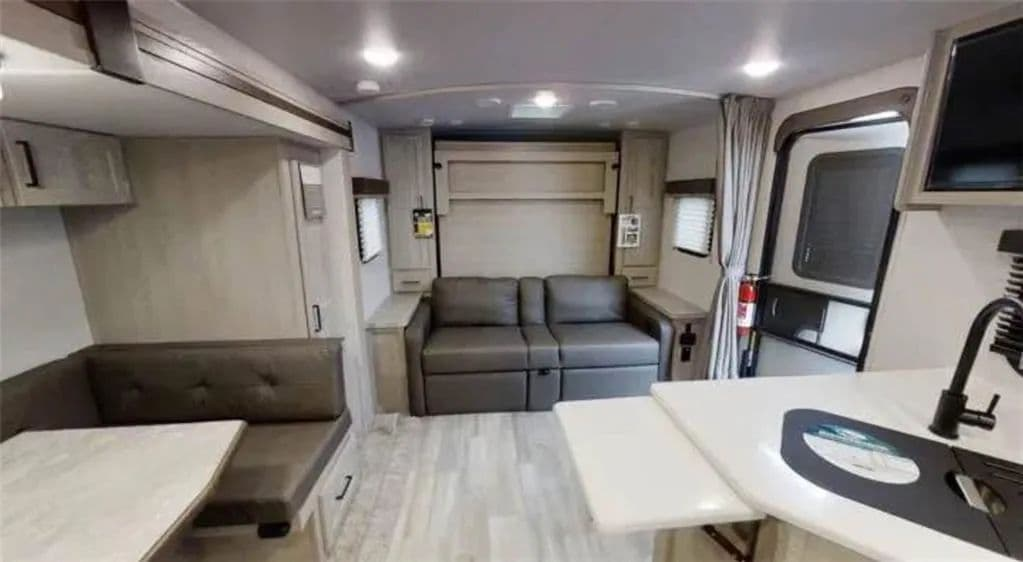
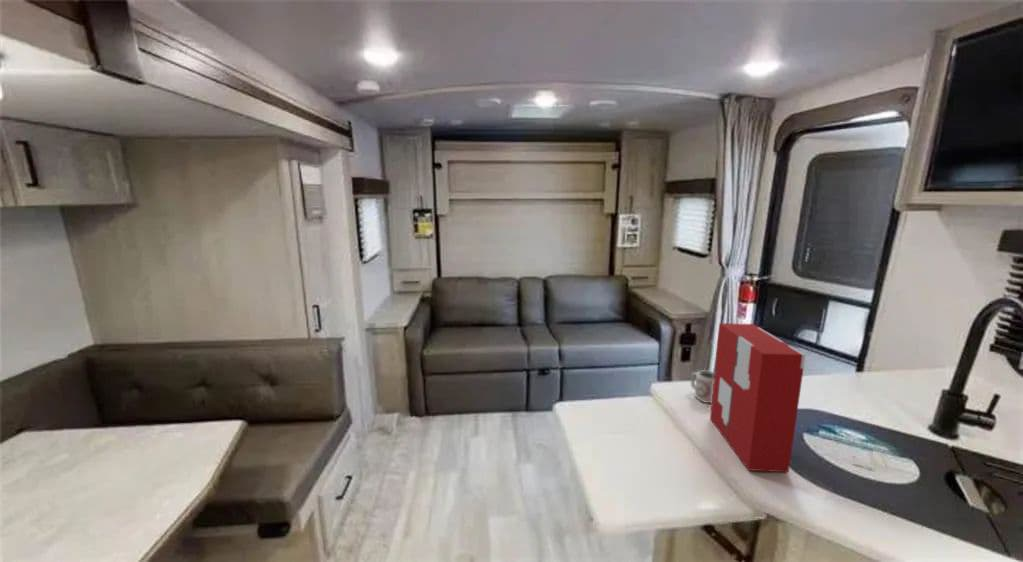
+ cup [690,369,715,404]
+ cereal box [709,322,806,473]
